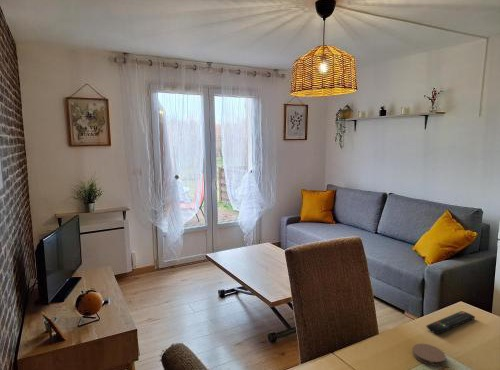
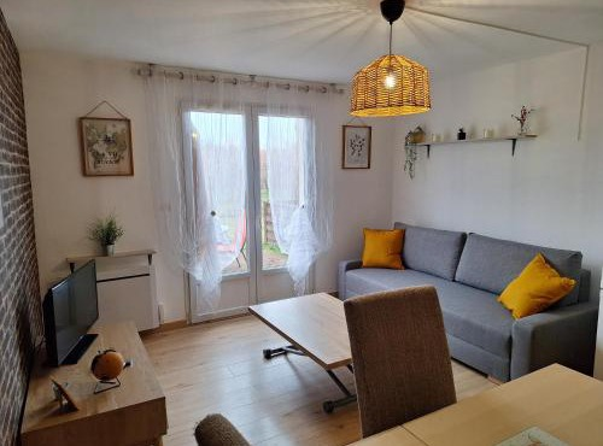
- coaster [411,343,447,367]
- remote control [426,310,476,335]
